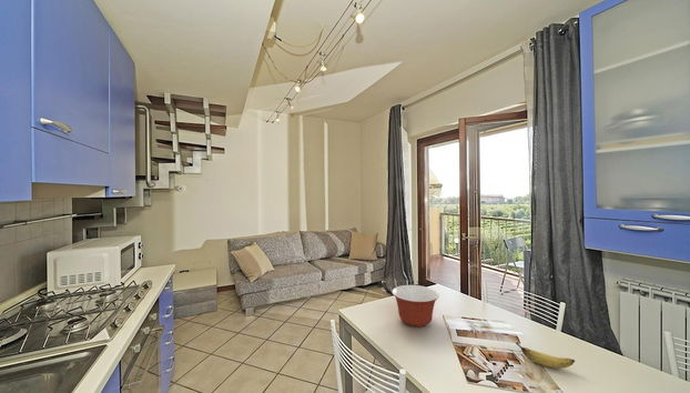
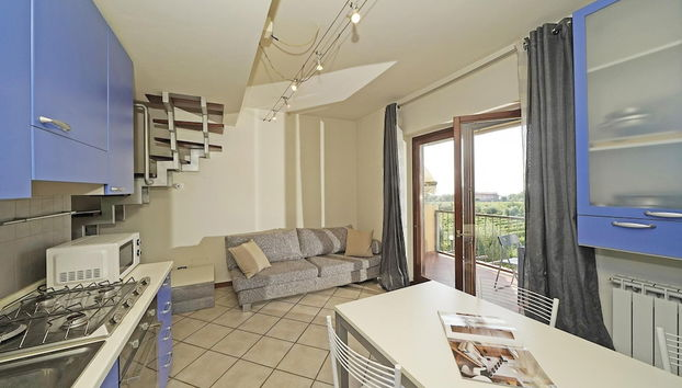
- banana [515,341,576,370]
- mixing bowl [390,284,440,328]
